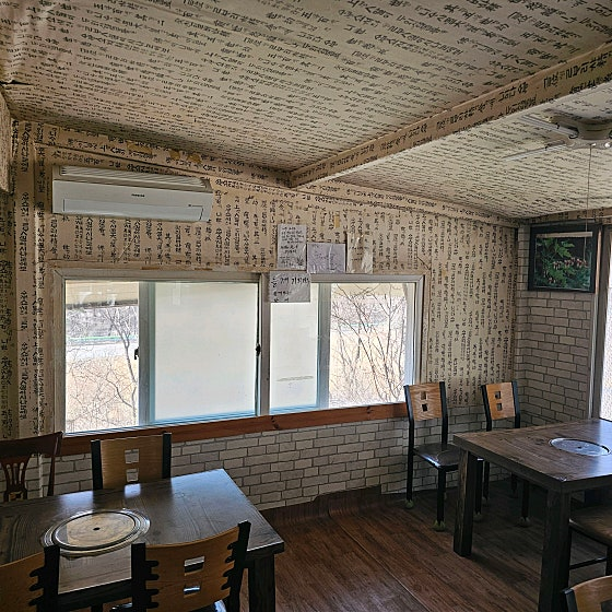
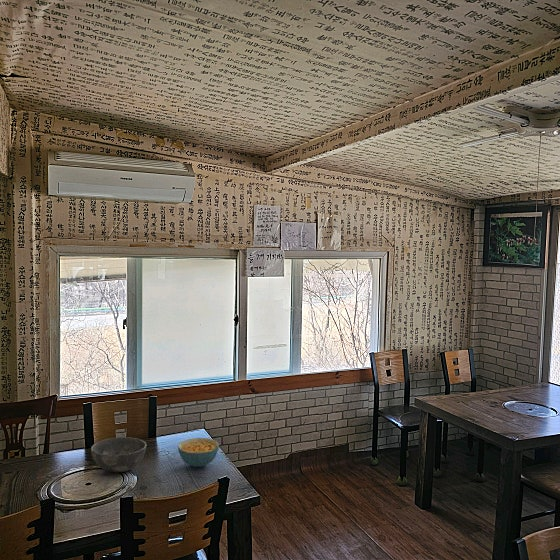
+ cereal bowl [177,437,220,468]
+ bowl [90,436,147,473]
